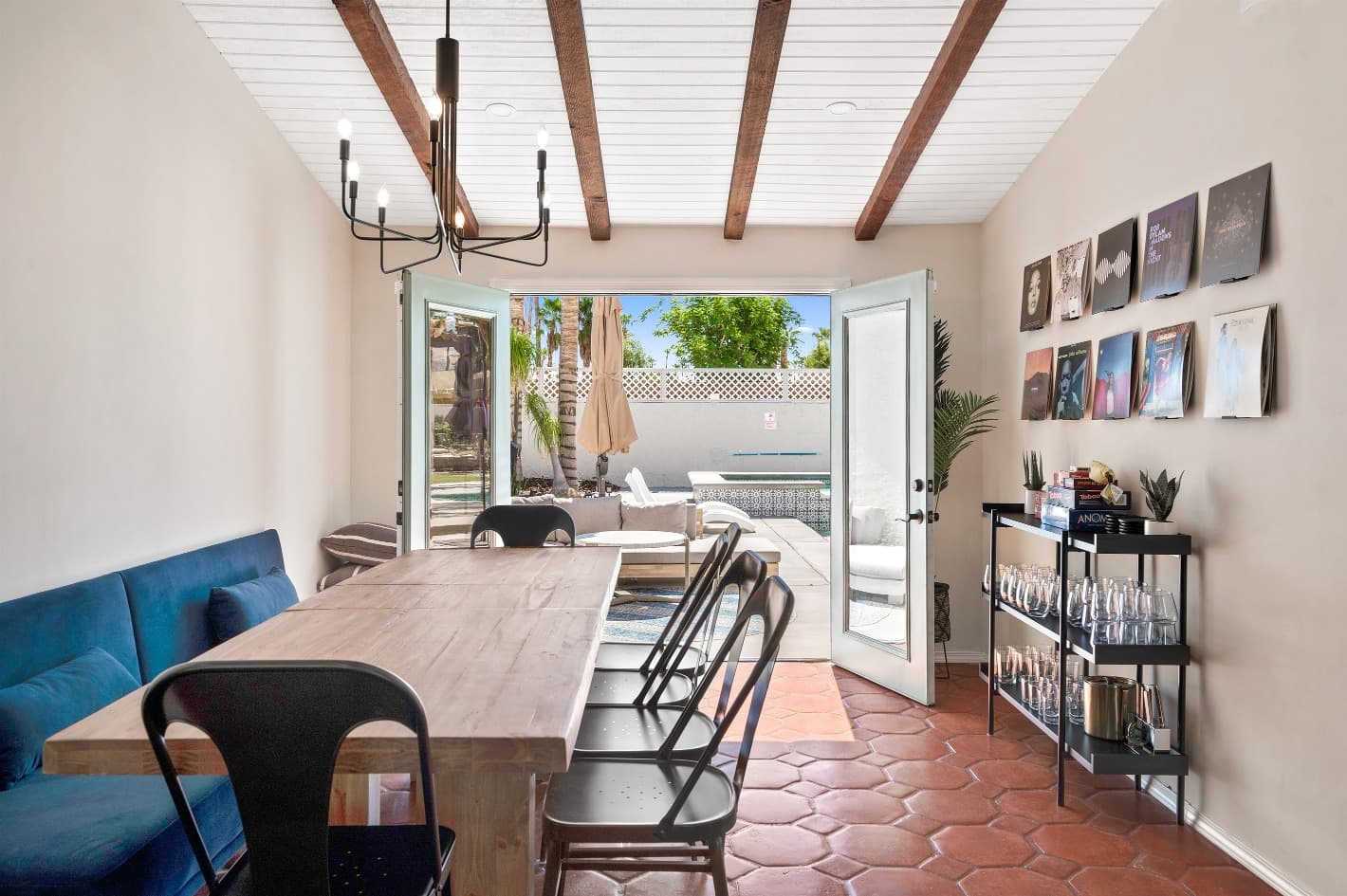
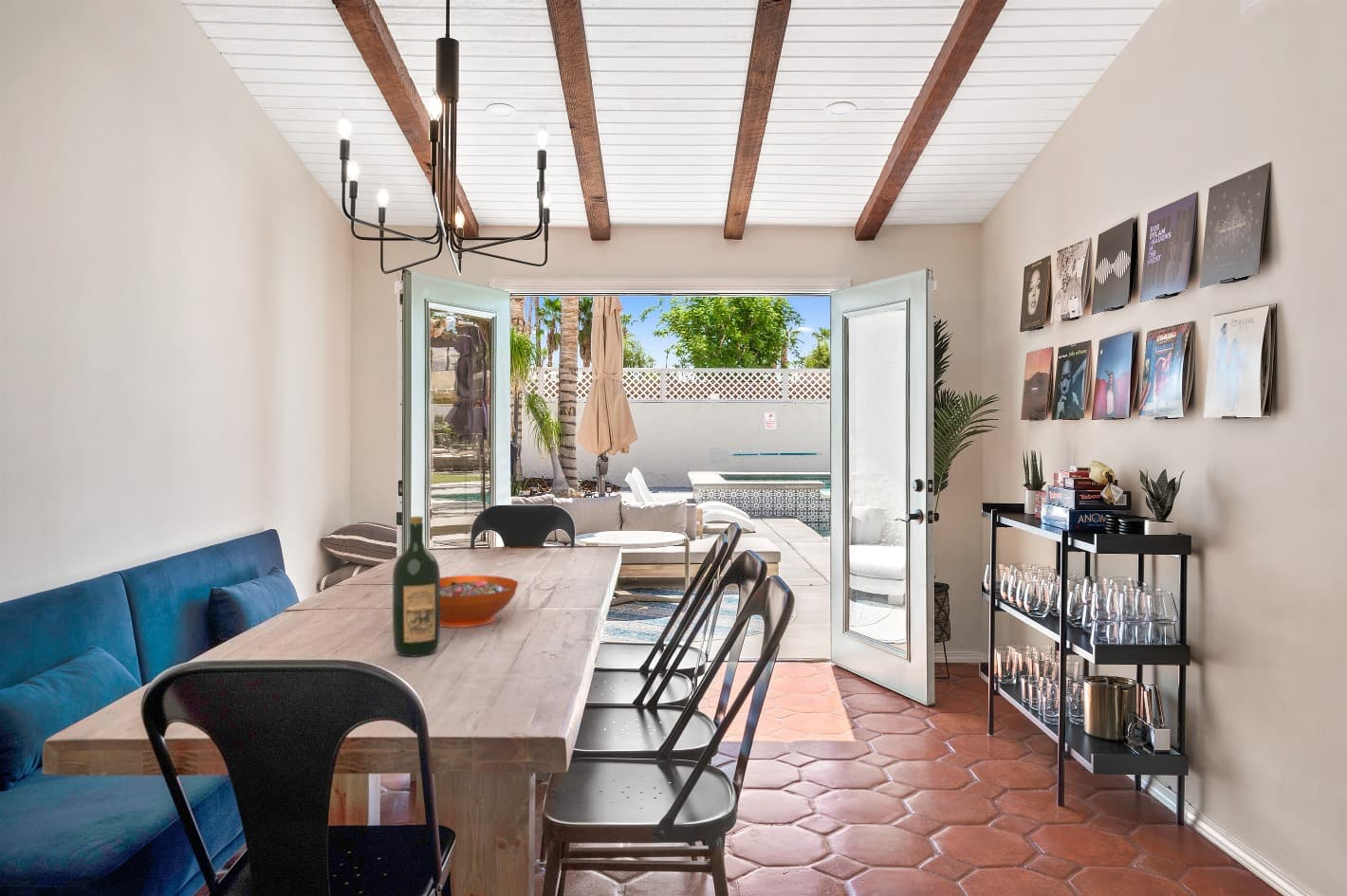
+ wine bottle [392,516,441,657]
+ decorative bowl [440,575,519,629]
